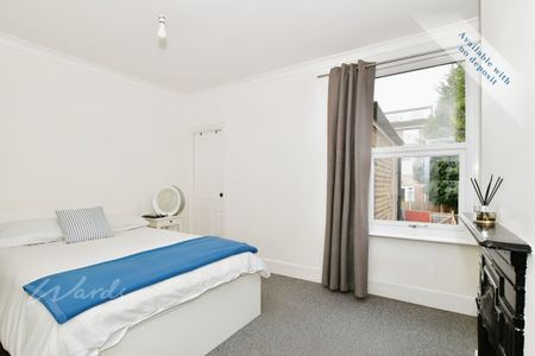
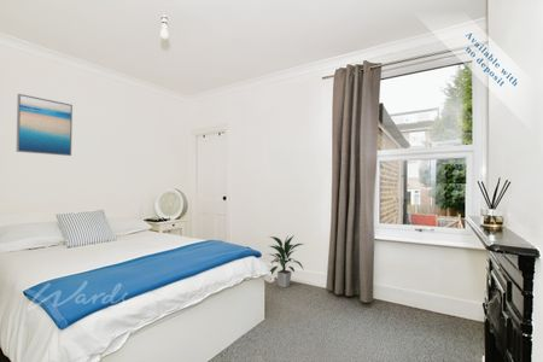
+ indoor plant [268,234,305,288]
+ wall art [16,93,74,157]
